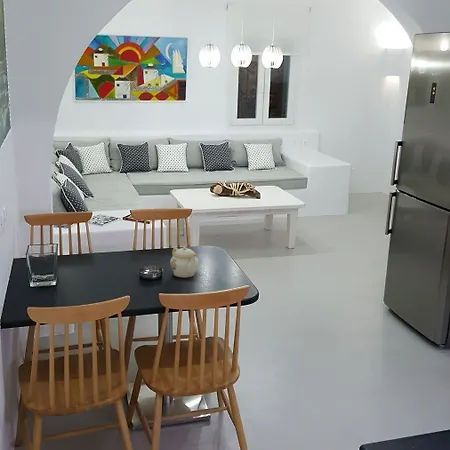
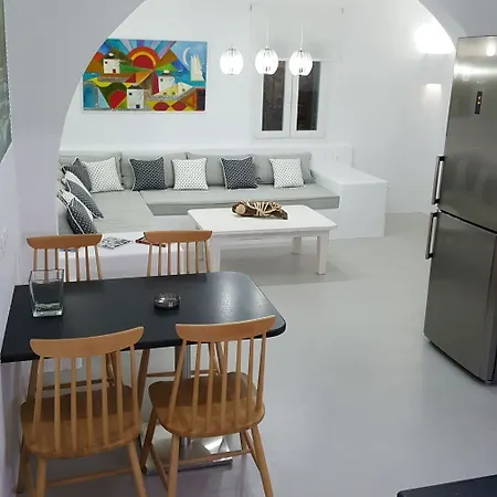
- teapot [169,246,199,278]
